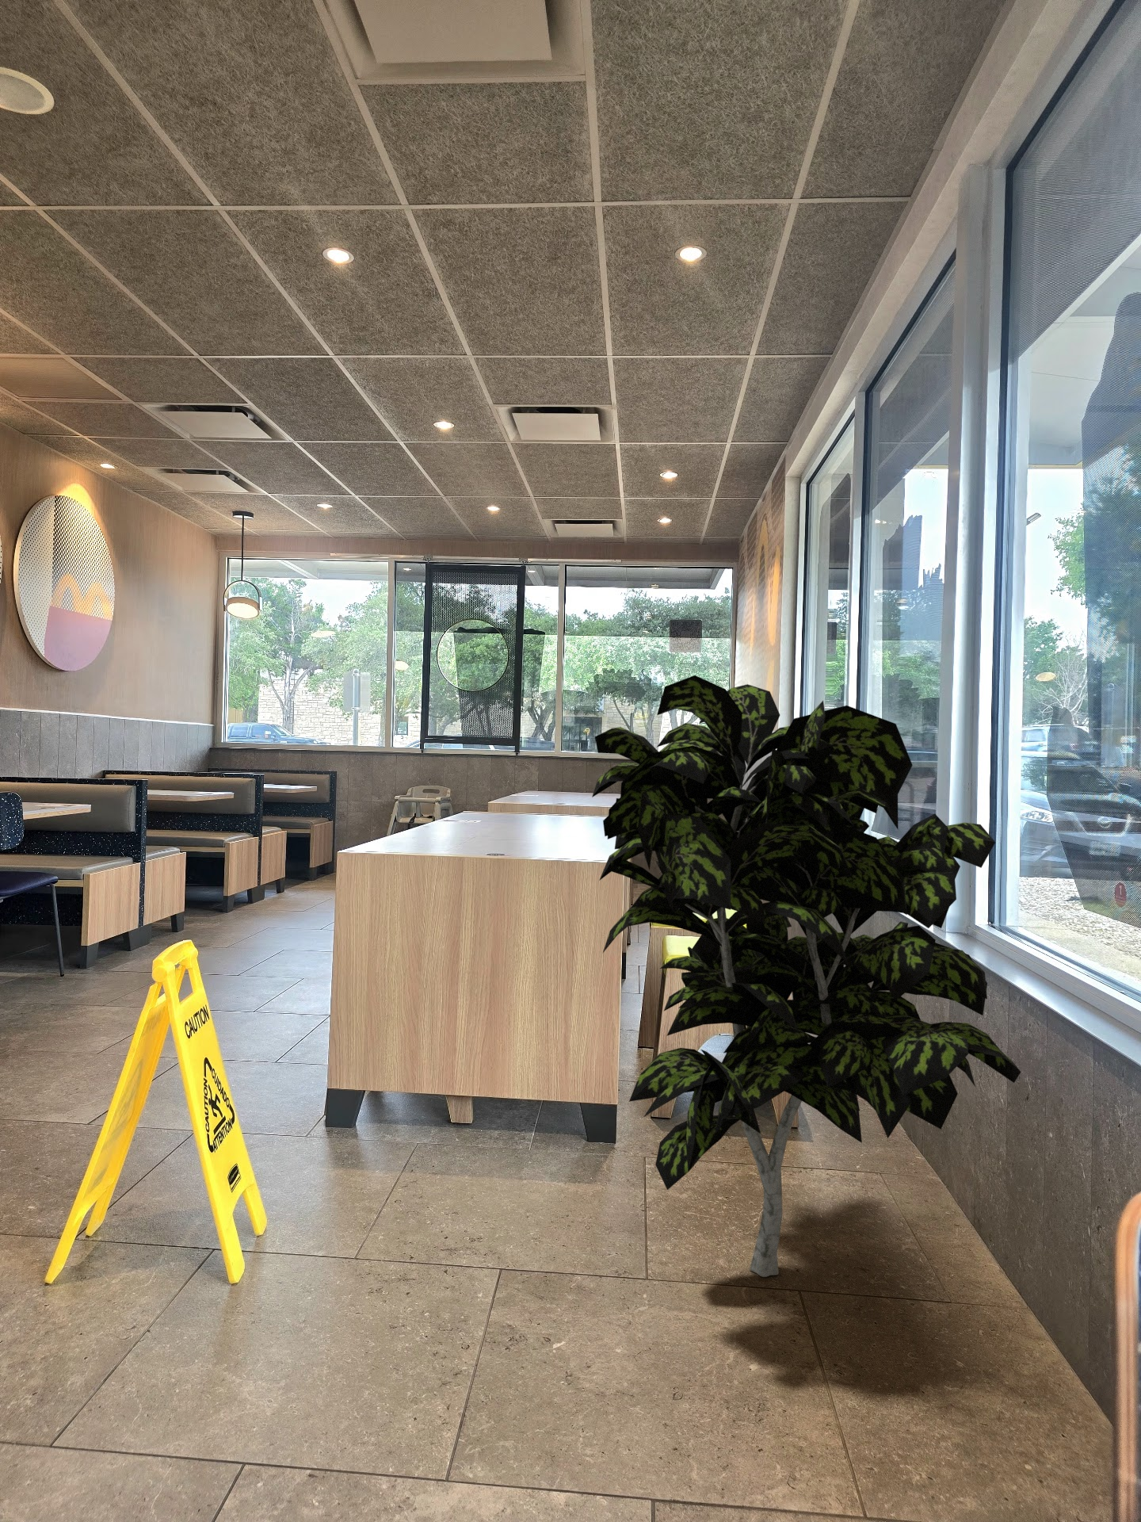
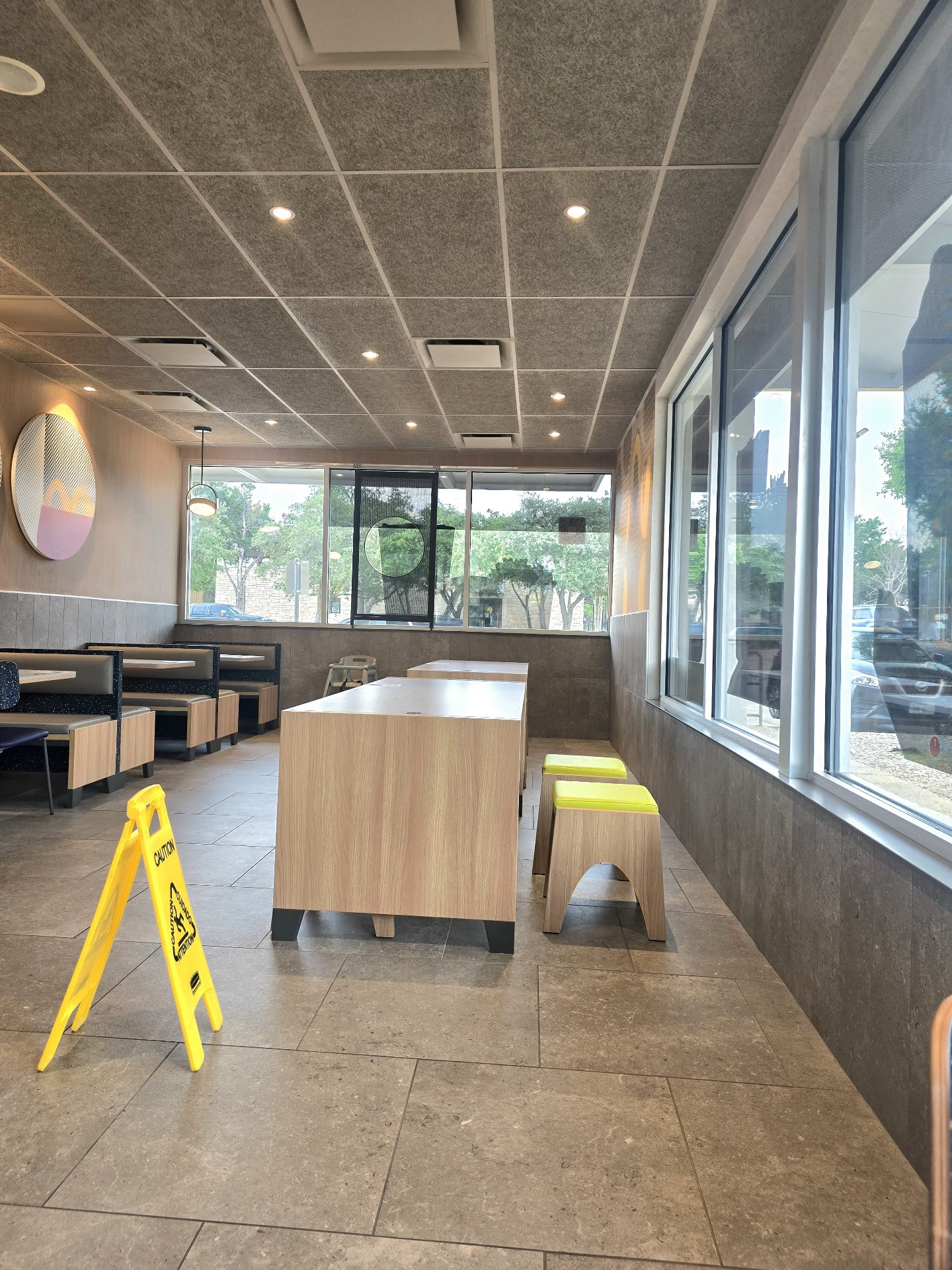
- indoor plant [591,675,1021,1278]
